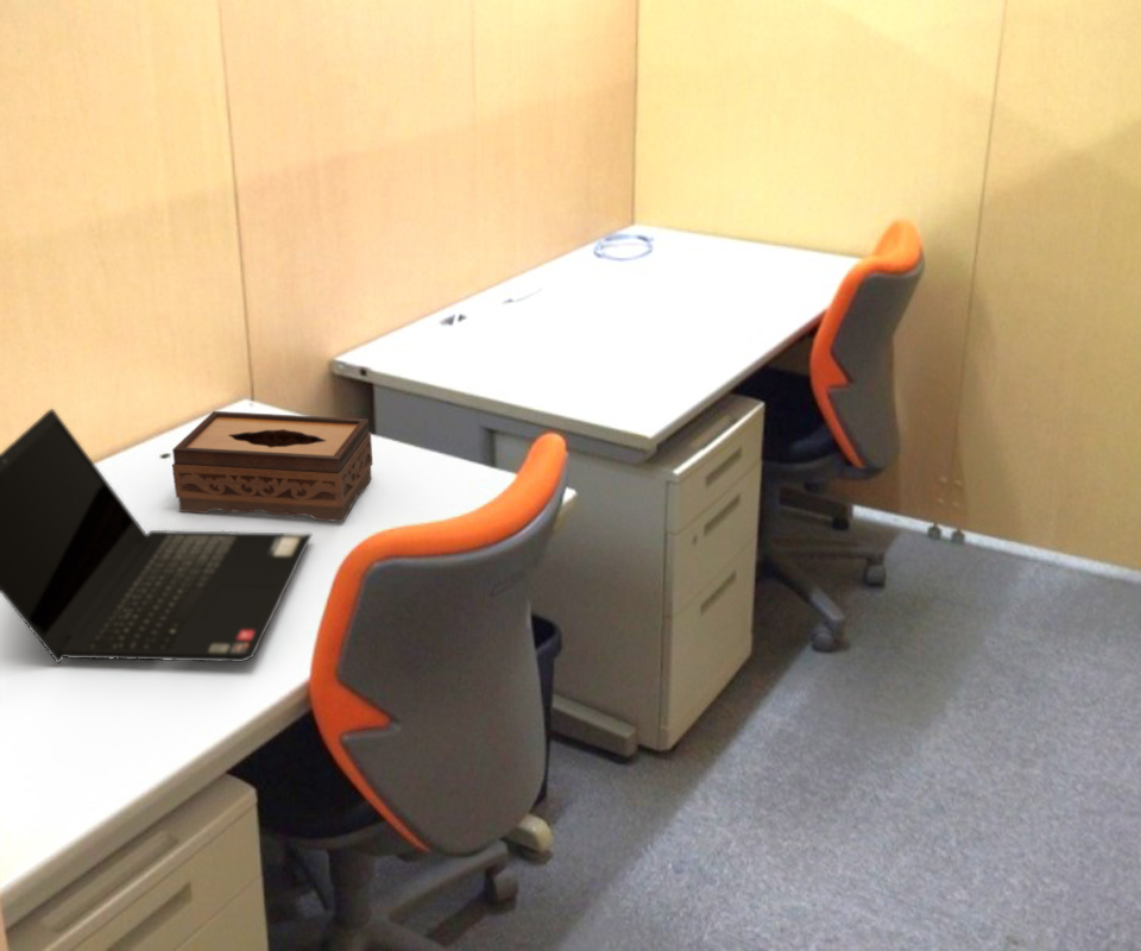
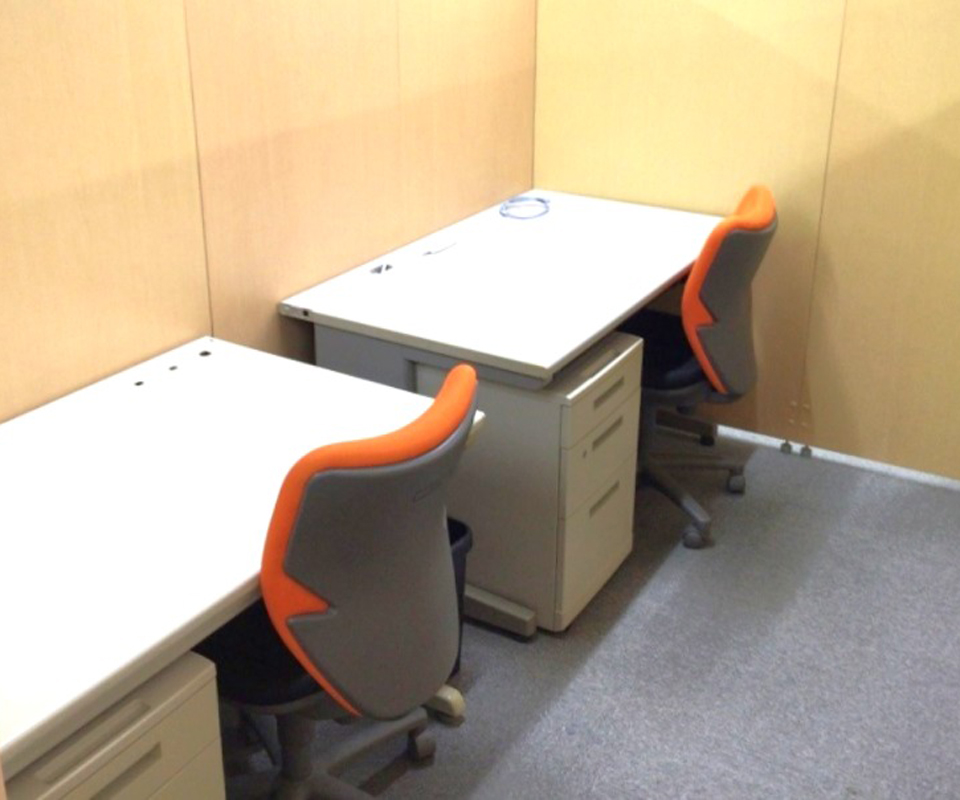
- tissue box [171,410,374,523]
- laptop computer [0,408,314,665]
